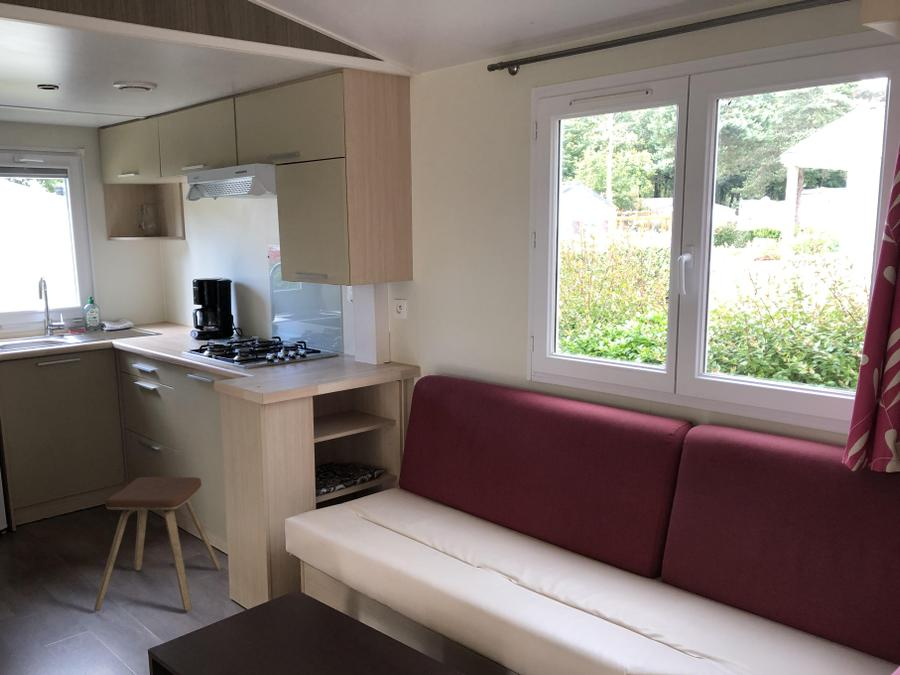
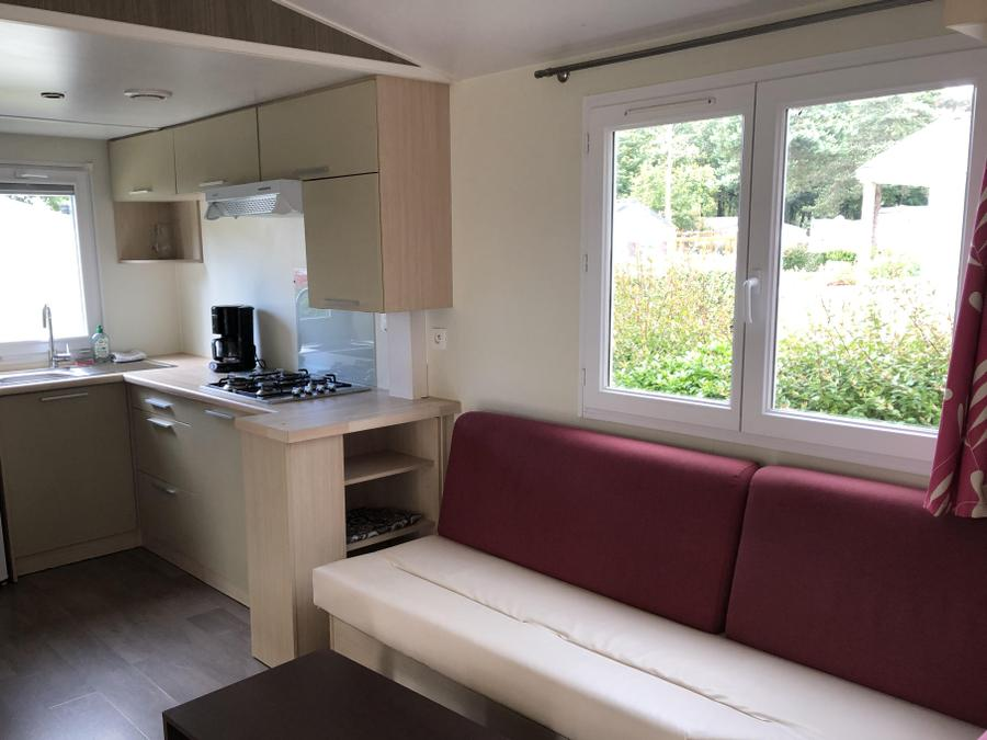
- music stool [93,476,222,612]
